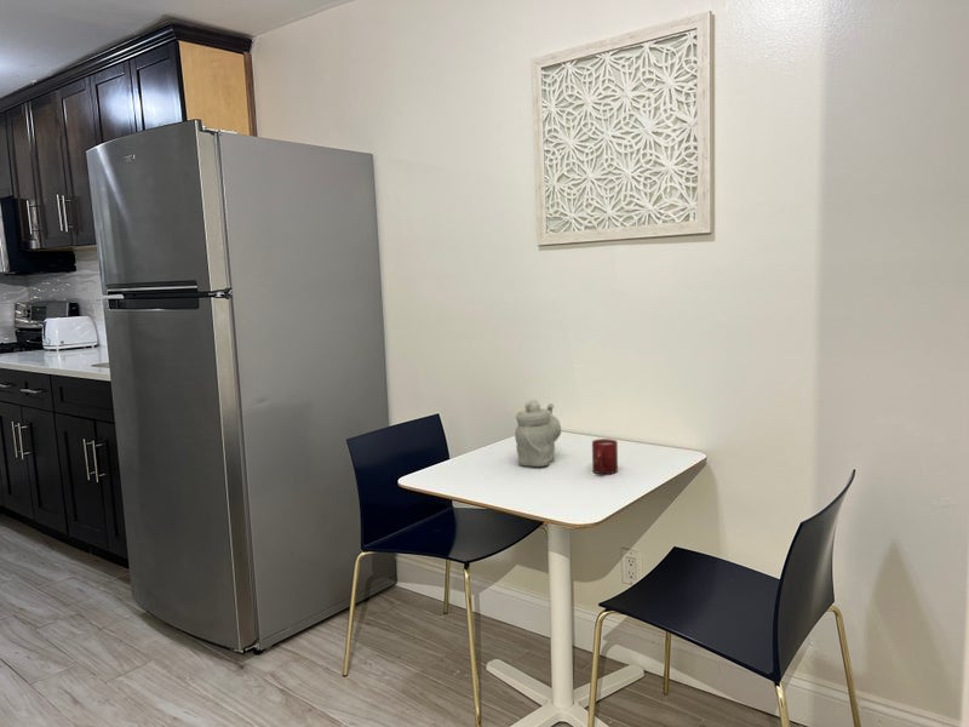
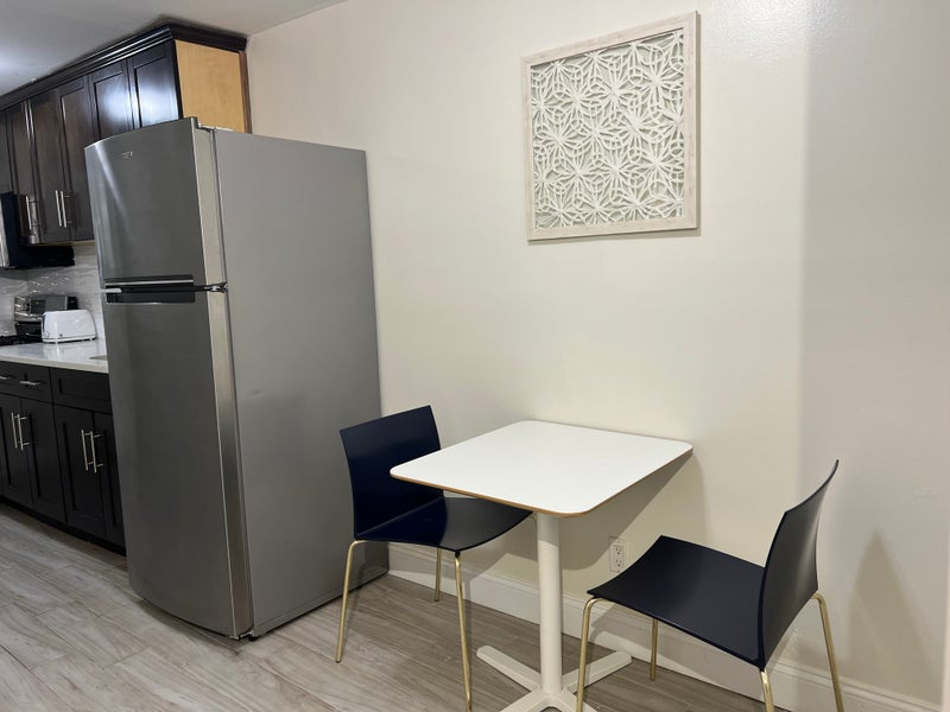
- teapot [514,399,562,468]
- cup [591,437,619,475]
